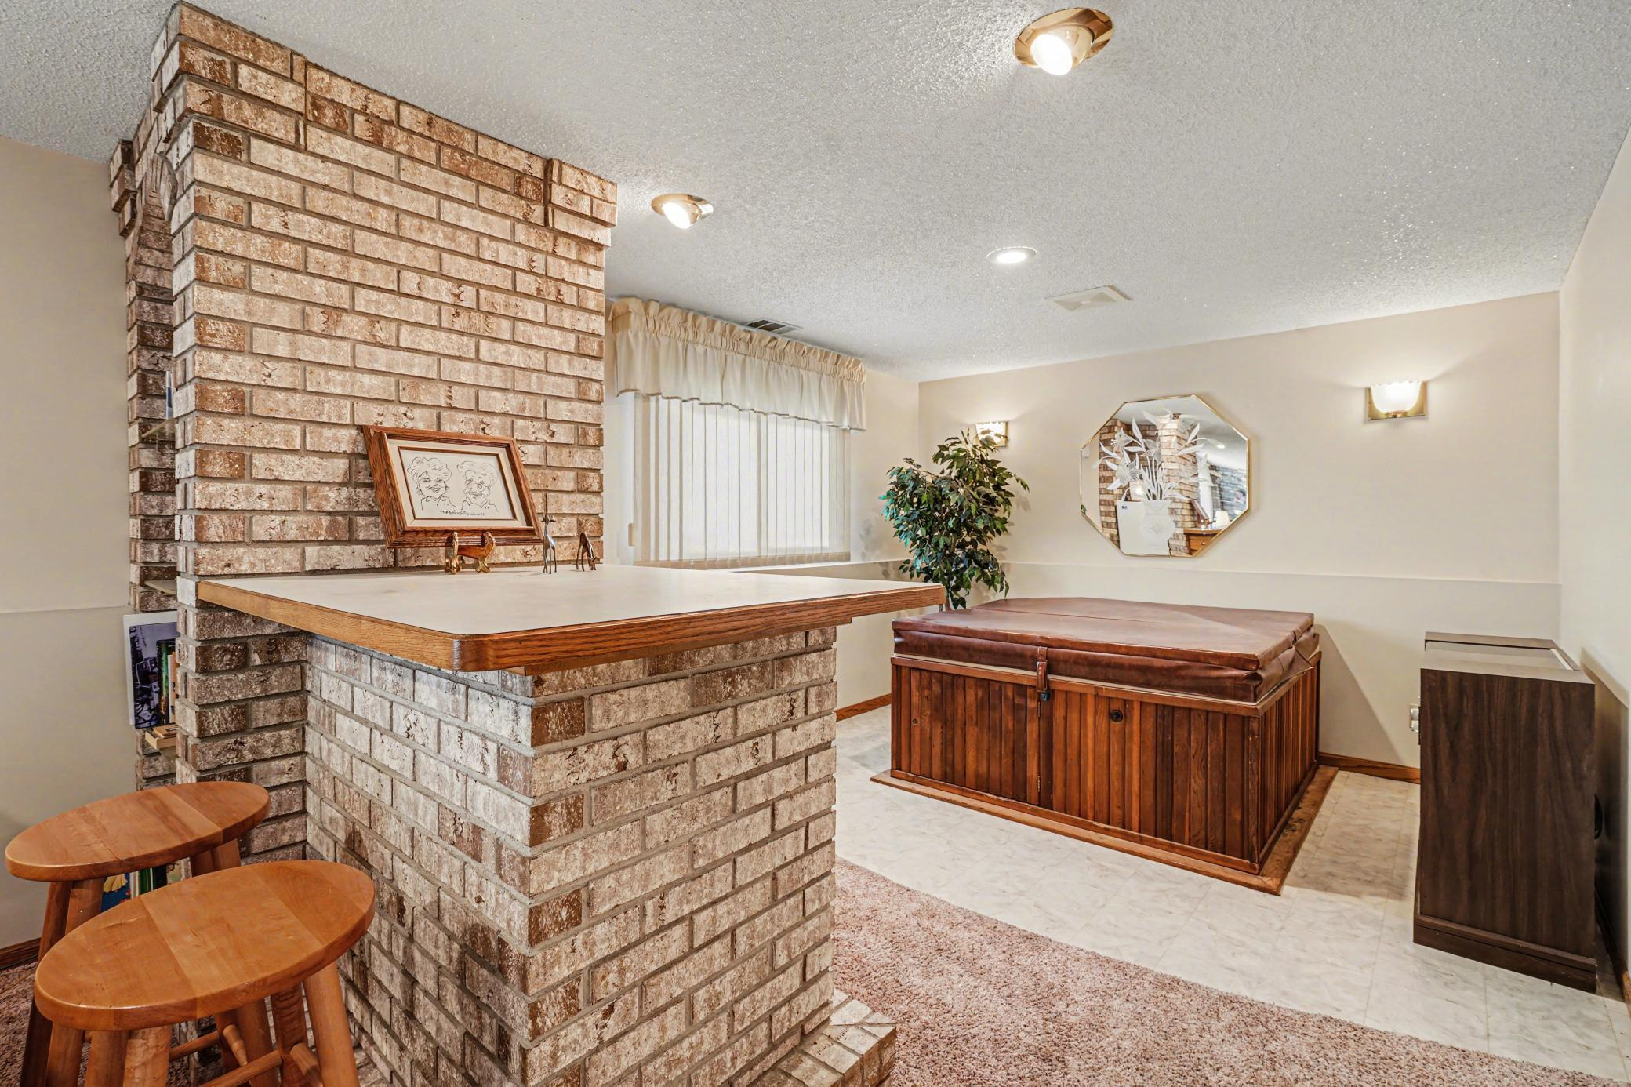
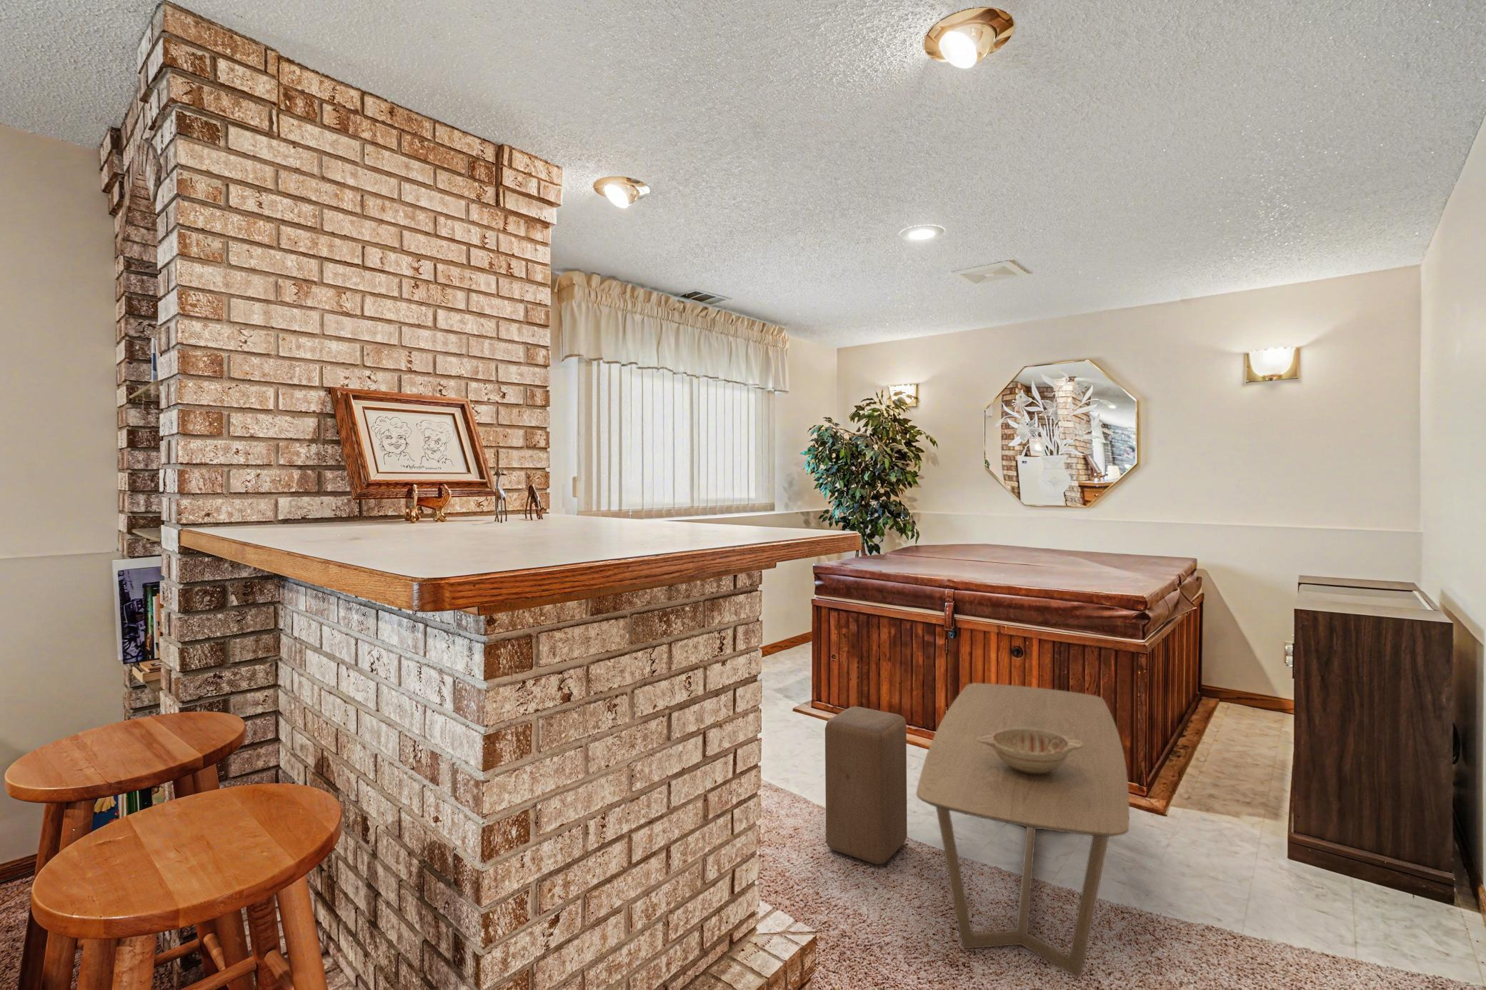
+ stool [824,706,908,865]
+ coffee table [916,682,1130,979]
+ decorative bowl [977,728,1083,773]
